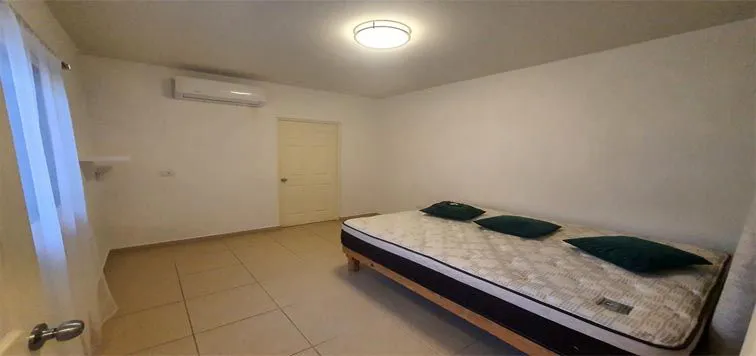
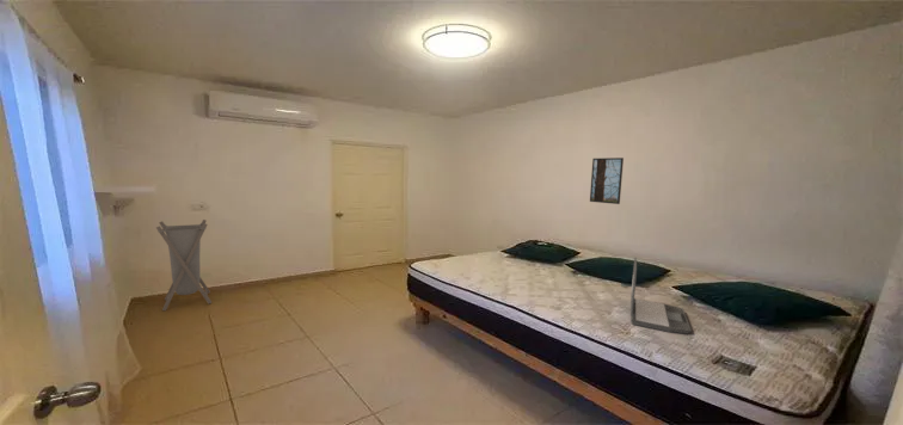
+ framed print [589,156,625,205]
+ laundry hamper [155,218,213,312]
+ laptop [629,257,693,335]
